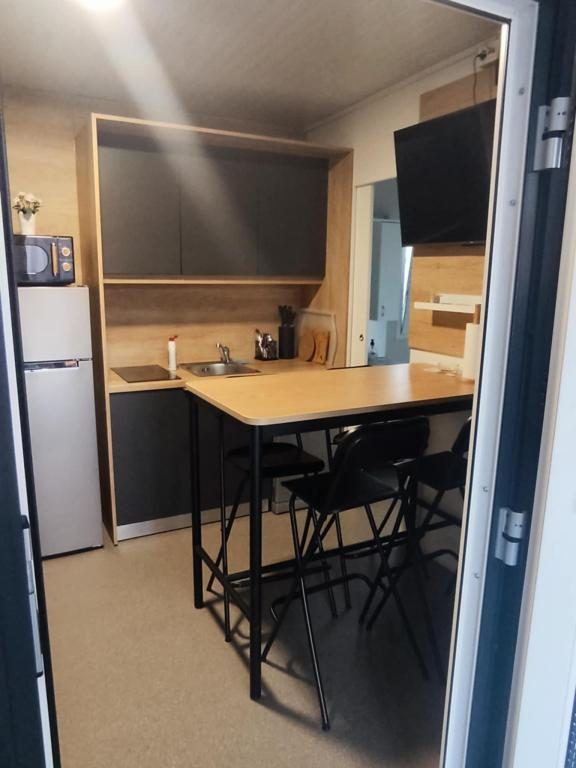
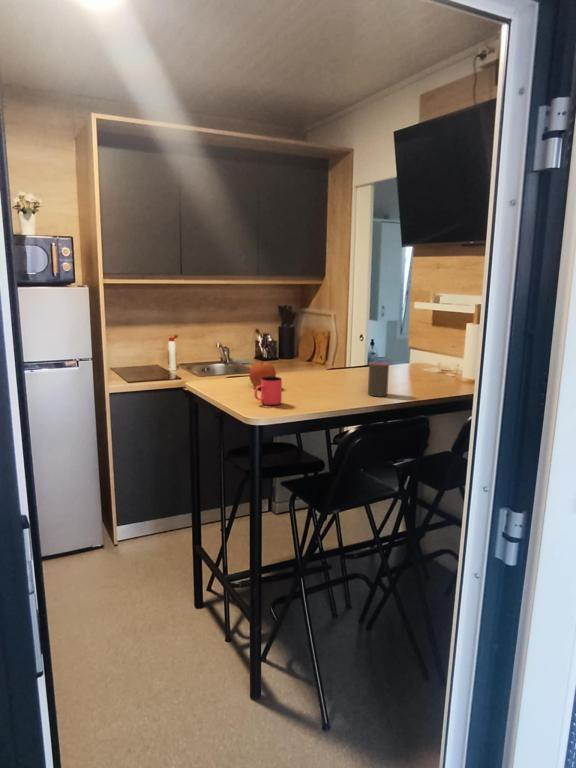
+ cup [367,361,390,397]
+ fruit [248,361,277,388]
+ cup [254,376,283,406]
